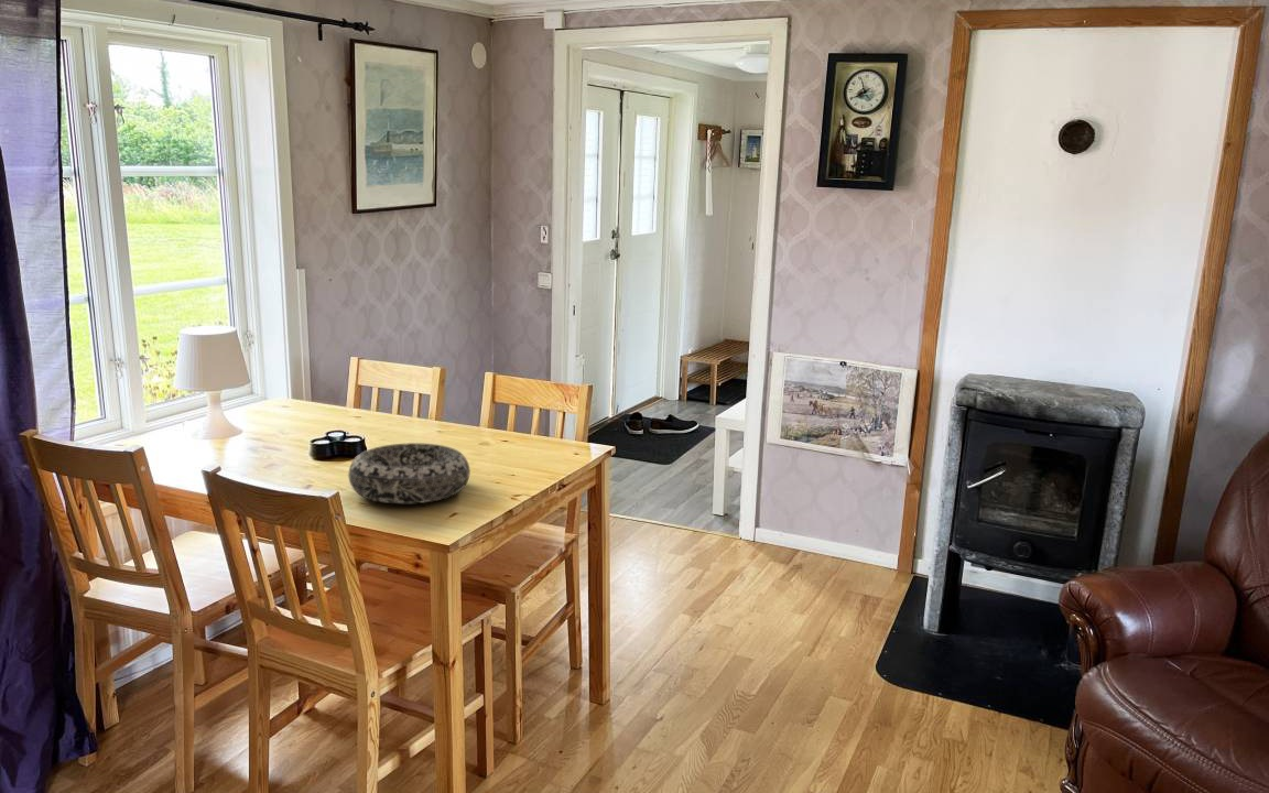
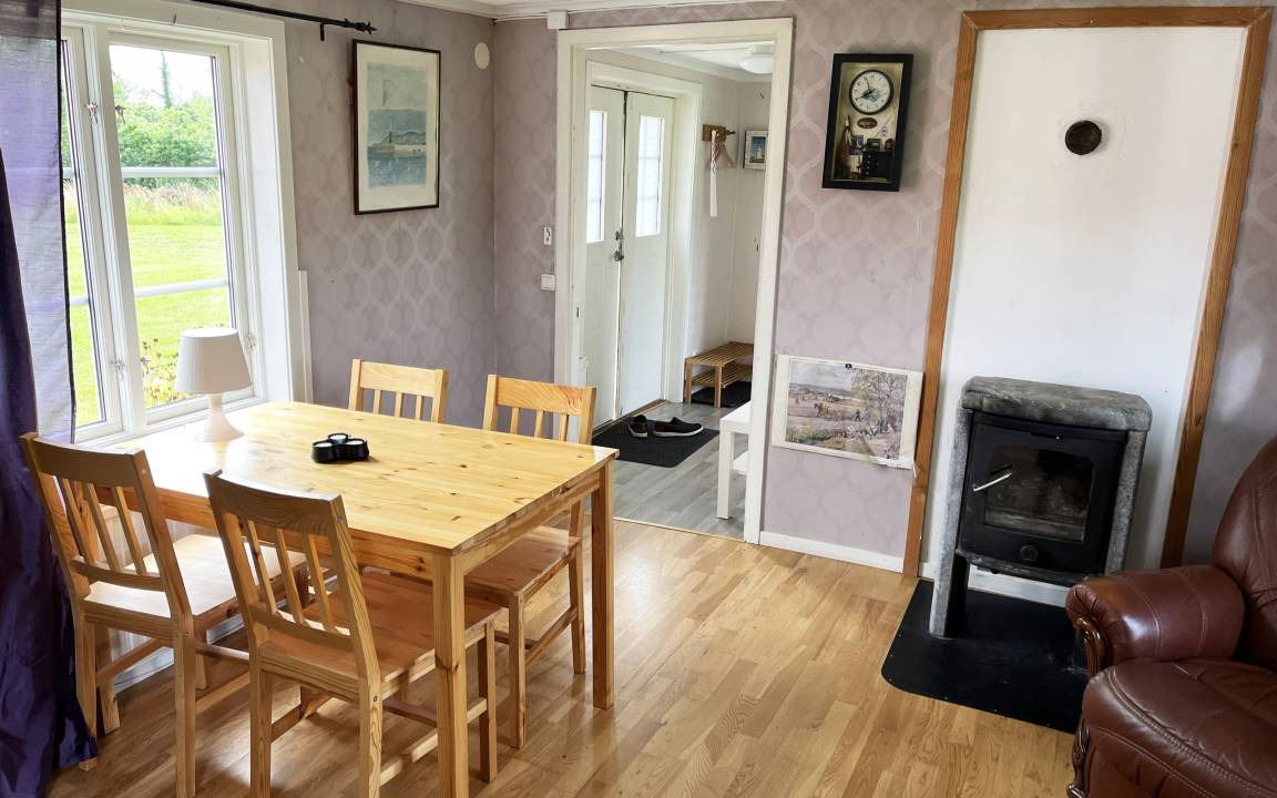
- decorative bowl [347,442,471,504]
